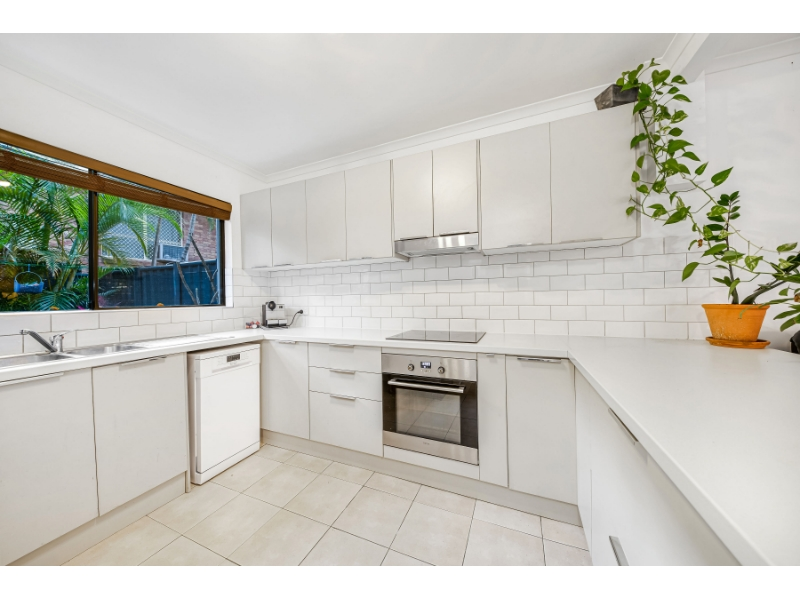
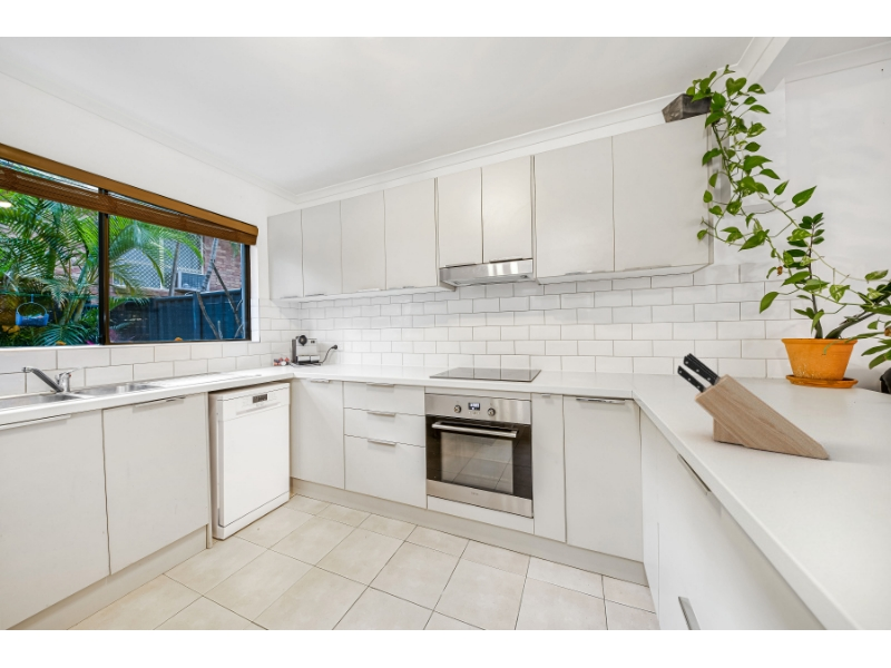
+ knife block [676,352,831,460]
